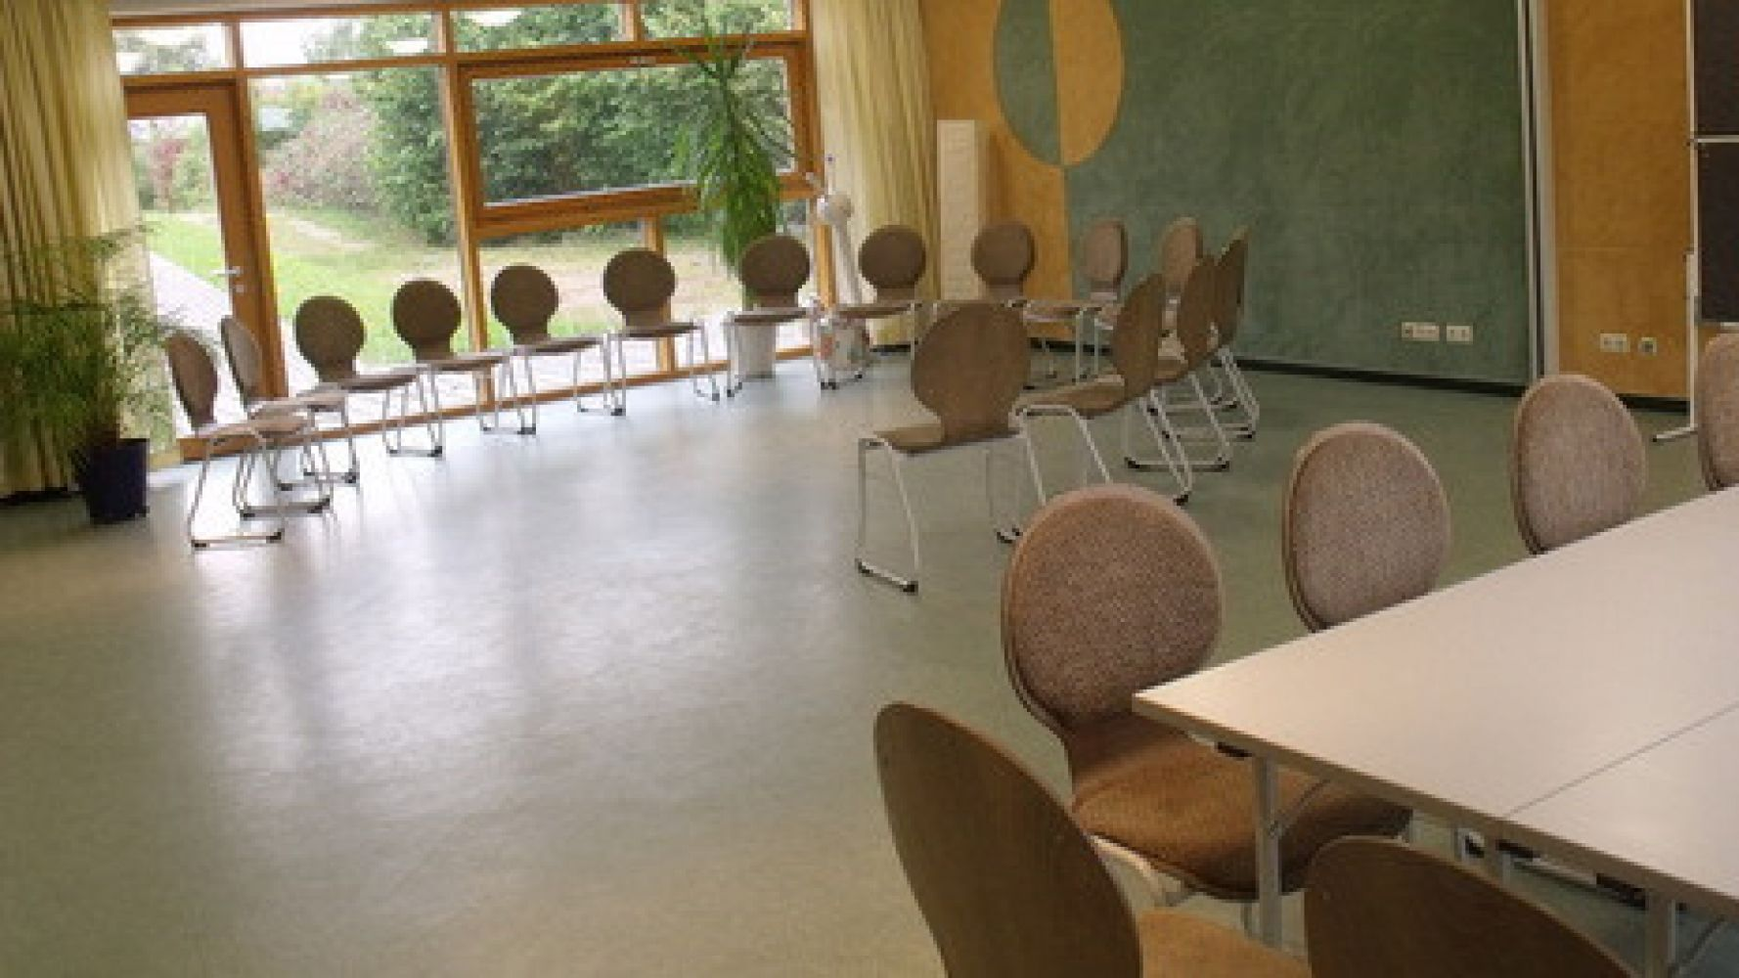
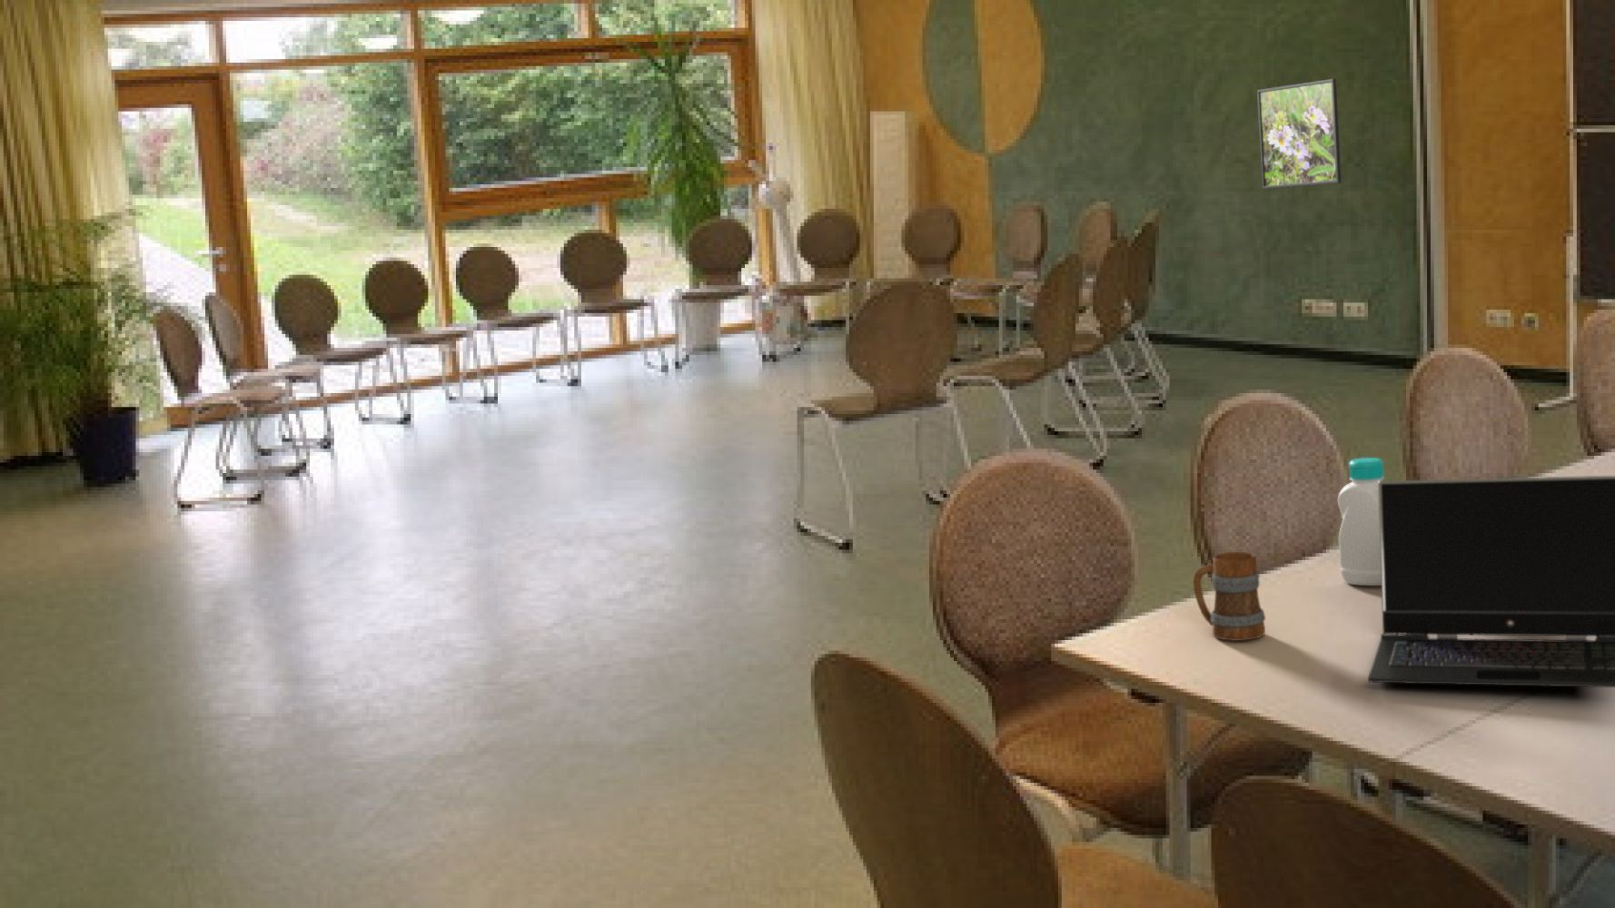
+ laptop computer [1367,475,1615,688]
+ bottle [1337,457,1385,586]
+ mug [1192,551,1267,642]
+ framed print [1257,78,1342,190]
